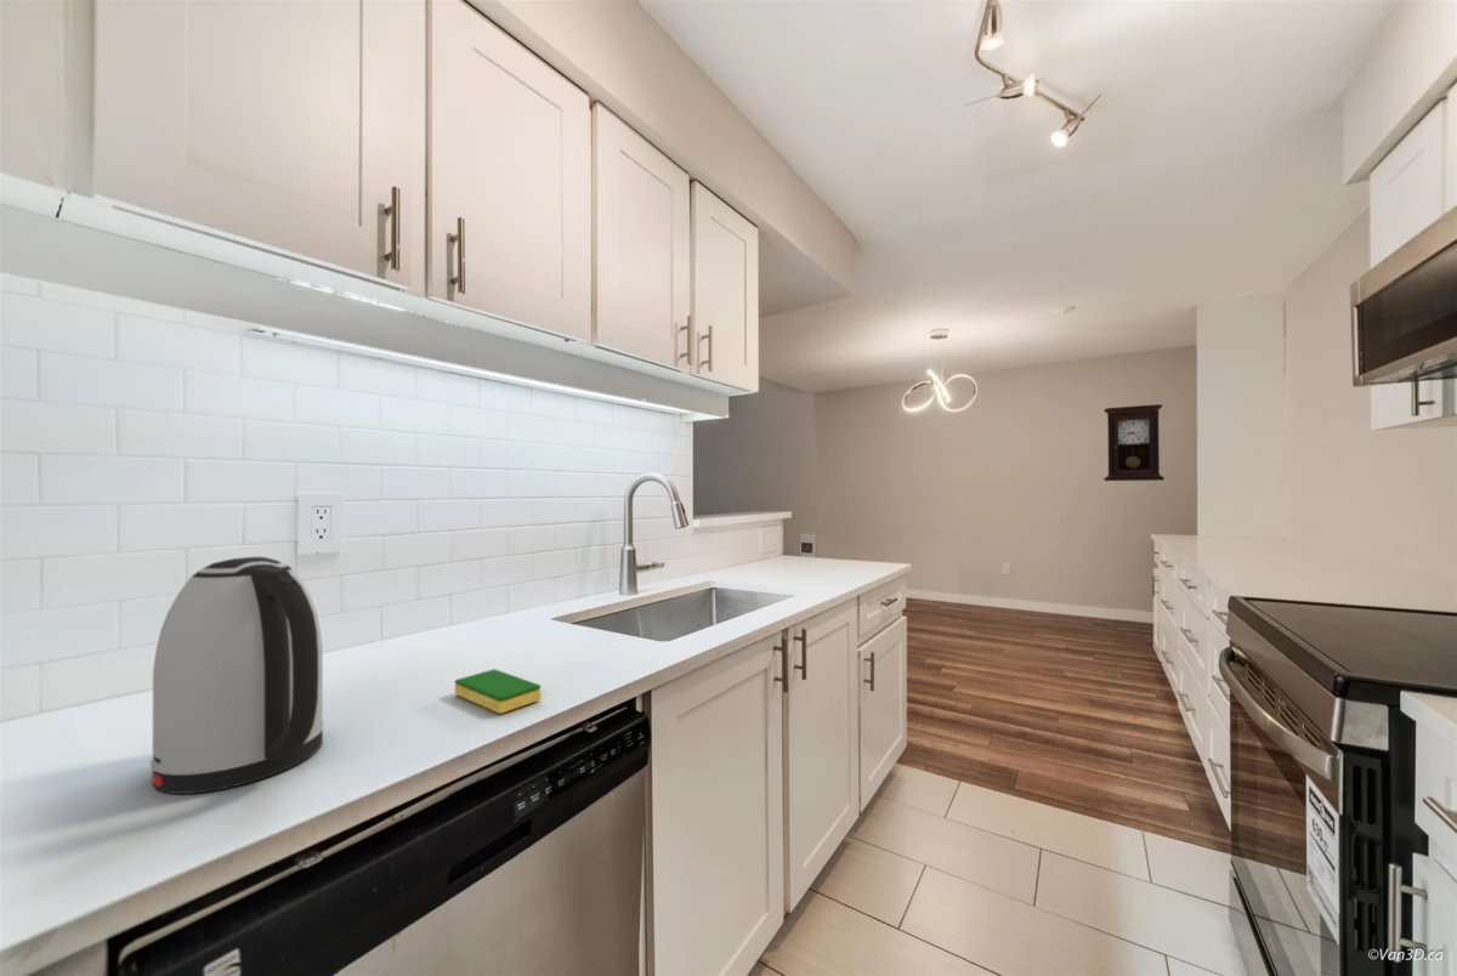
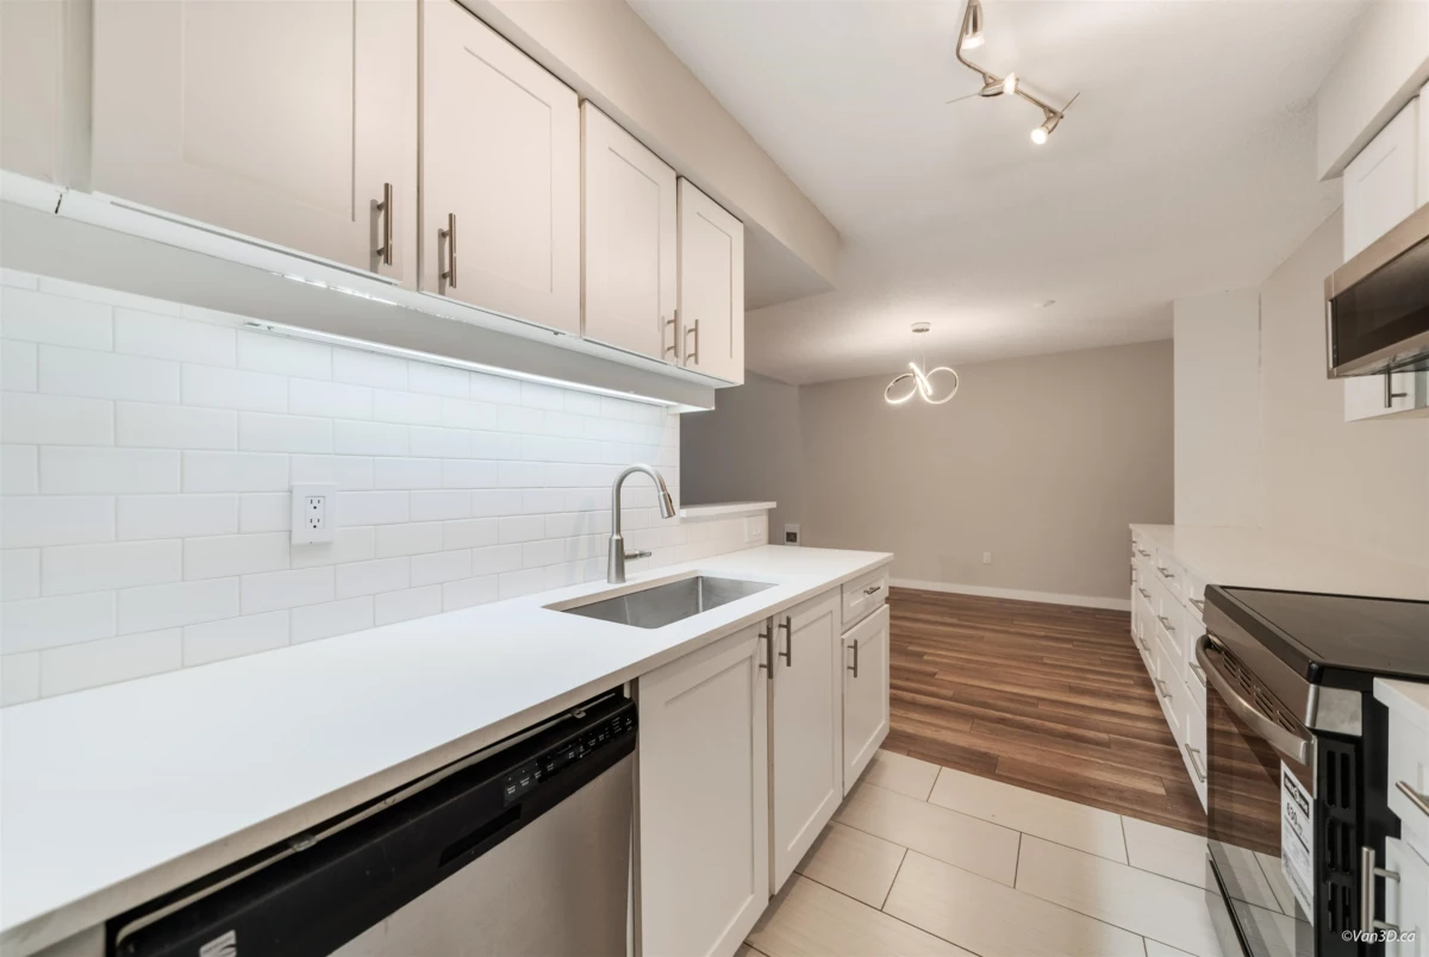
- pendulum clock [1102,403,1166,482]
- kettle [149,556,325,795]
- dish sponge [454,668,542,715]
